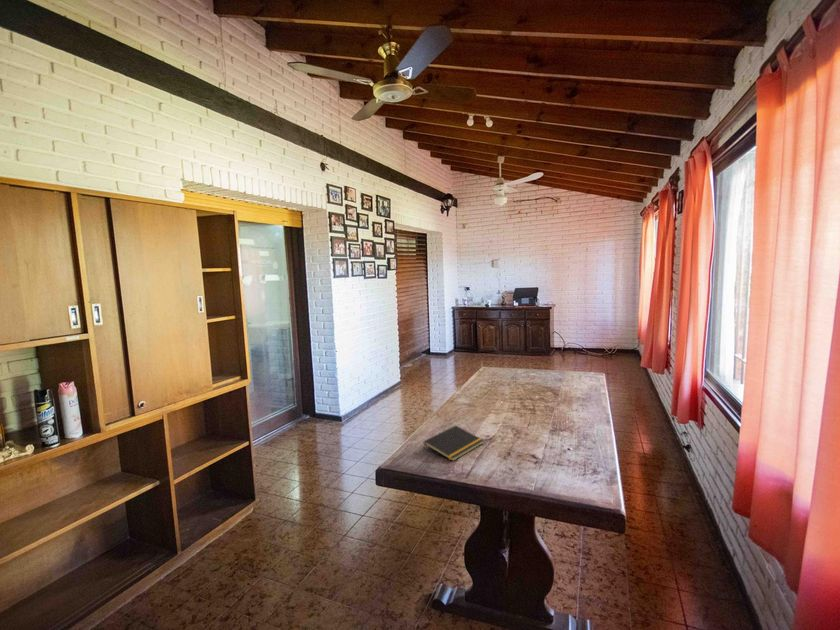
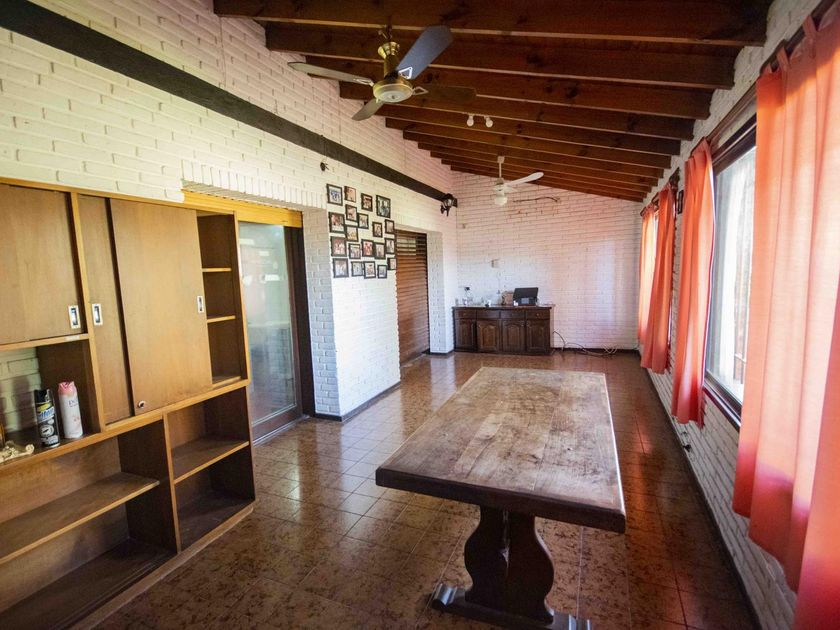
- notepad [422,425,485,462]
